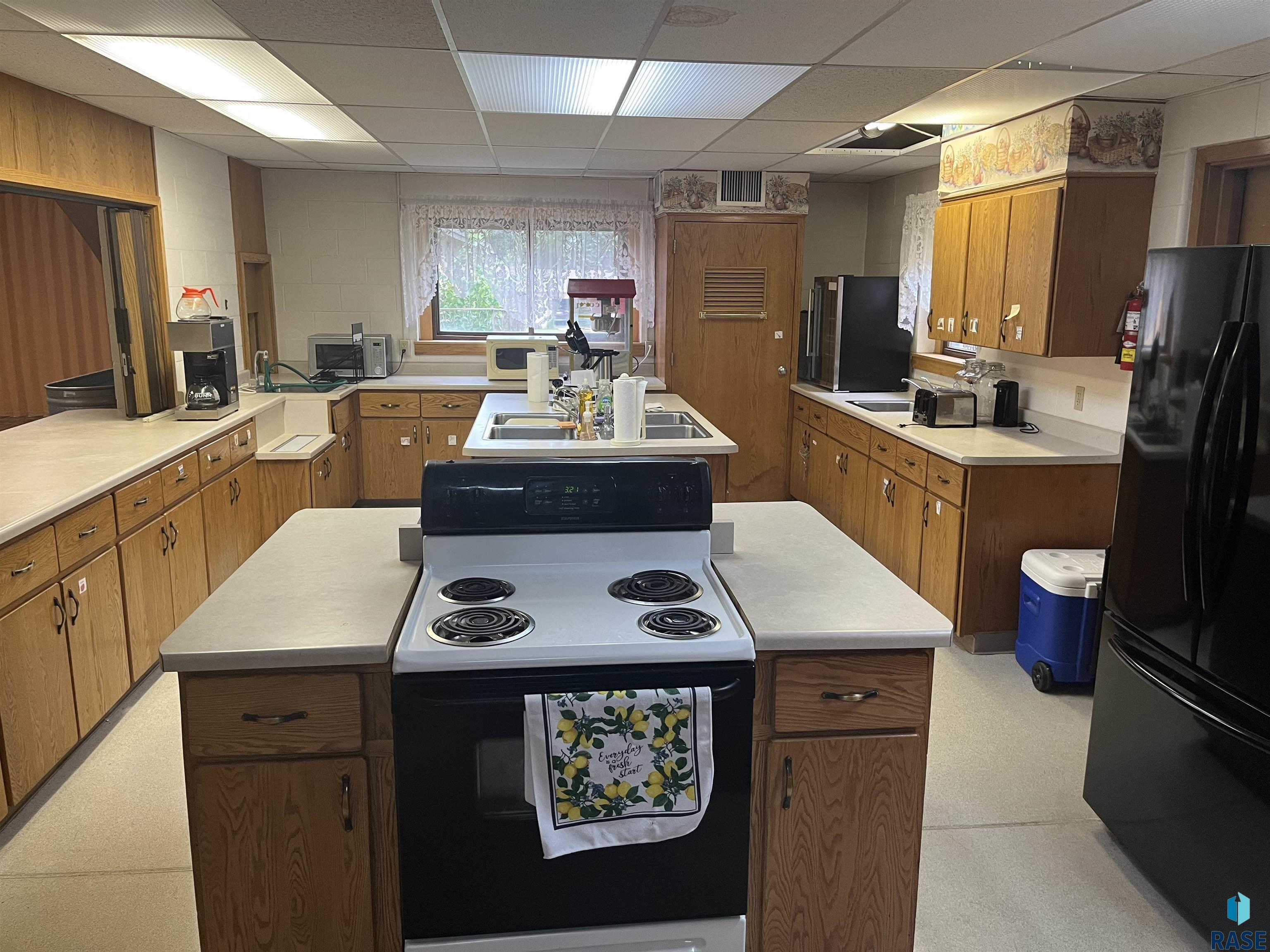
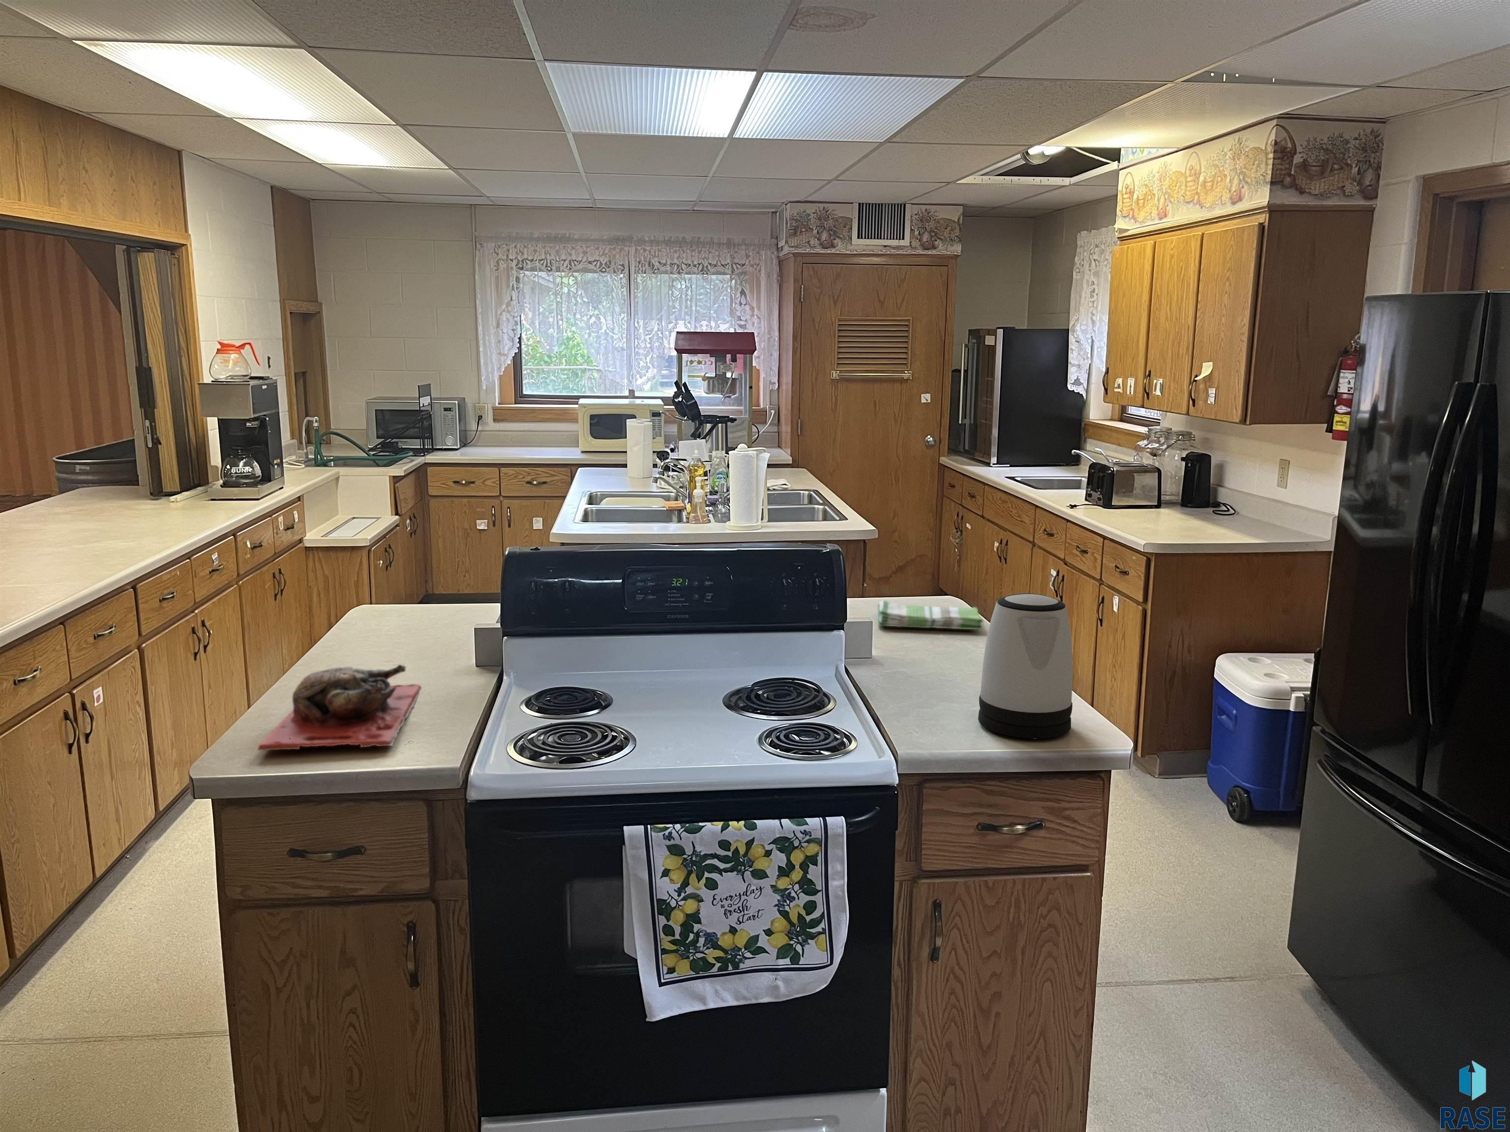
+ cutting board [257,665,422,750]
+ kettle [977,593,1072,740]
+ dish towel [877,600,983,630]
